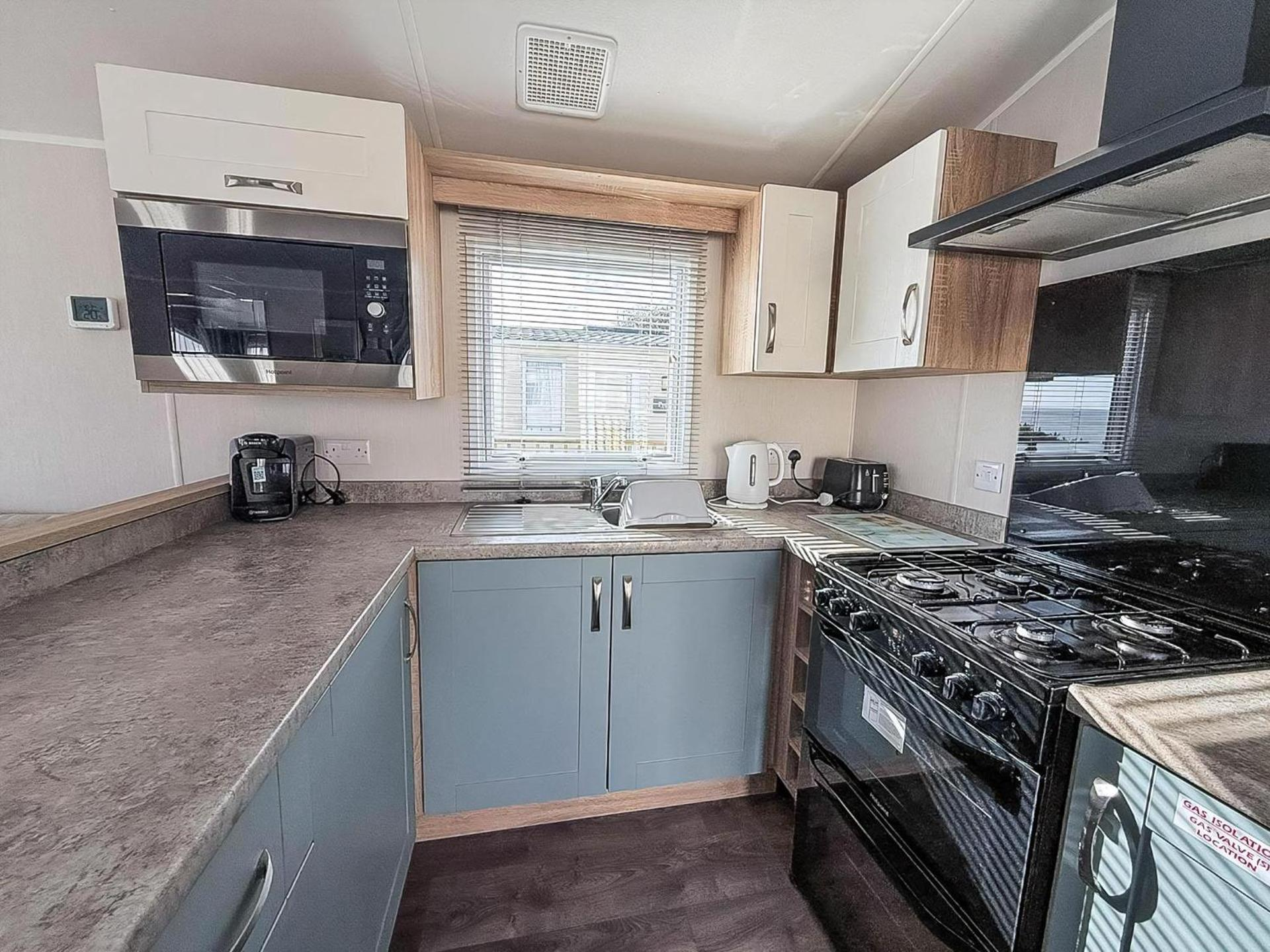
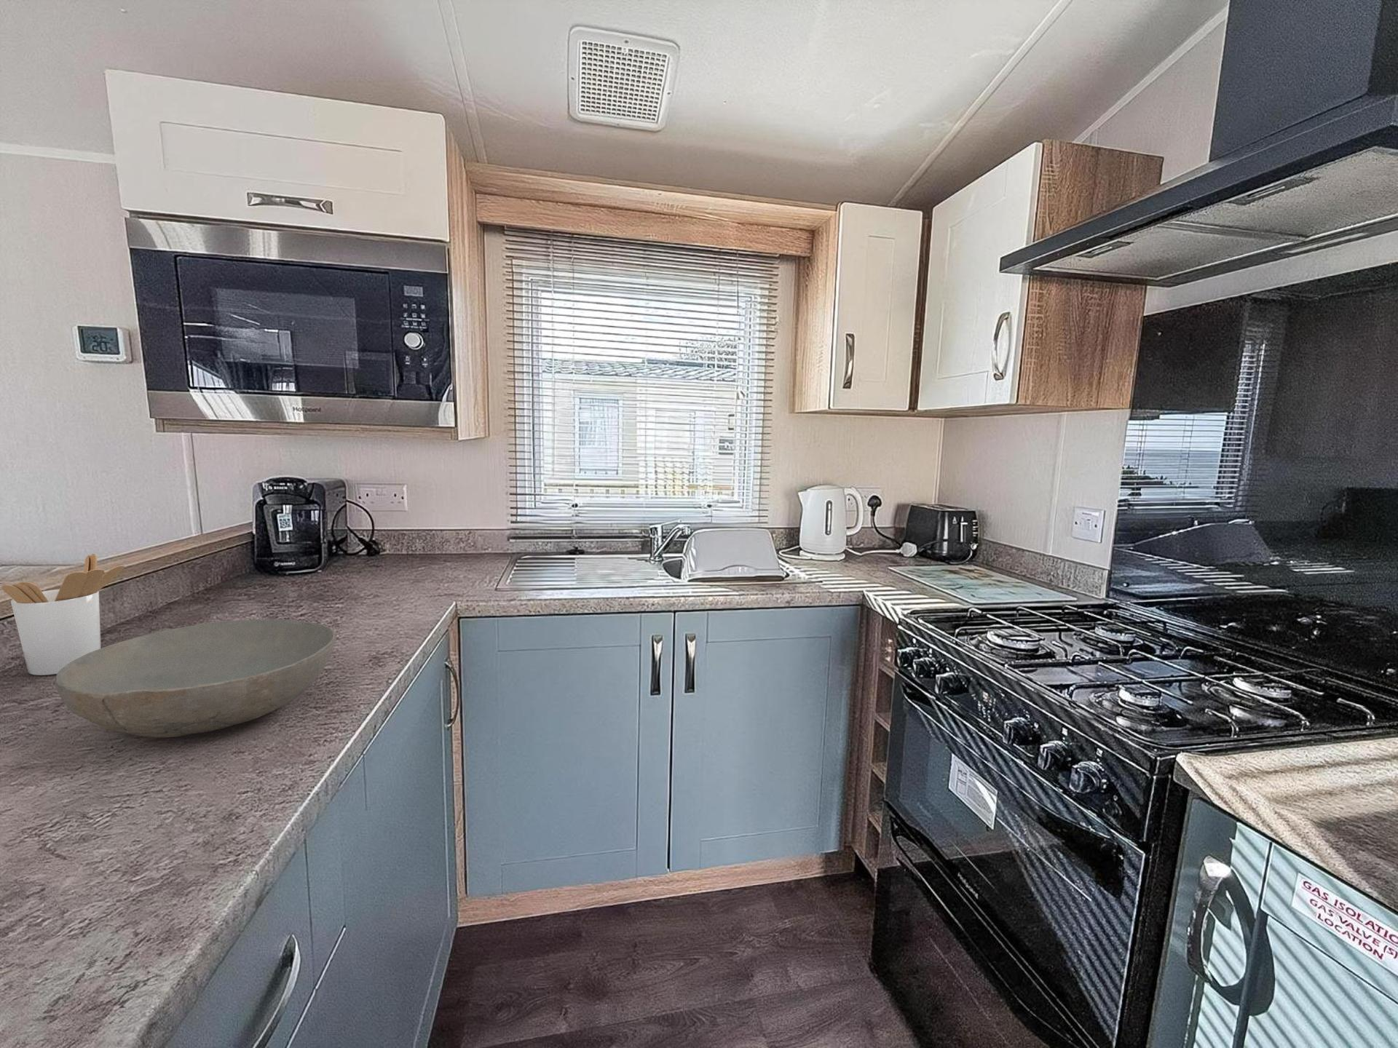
+ bowl [54,618,337,738]
+ utensil holder [1,553,125,676]
